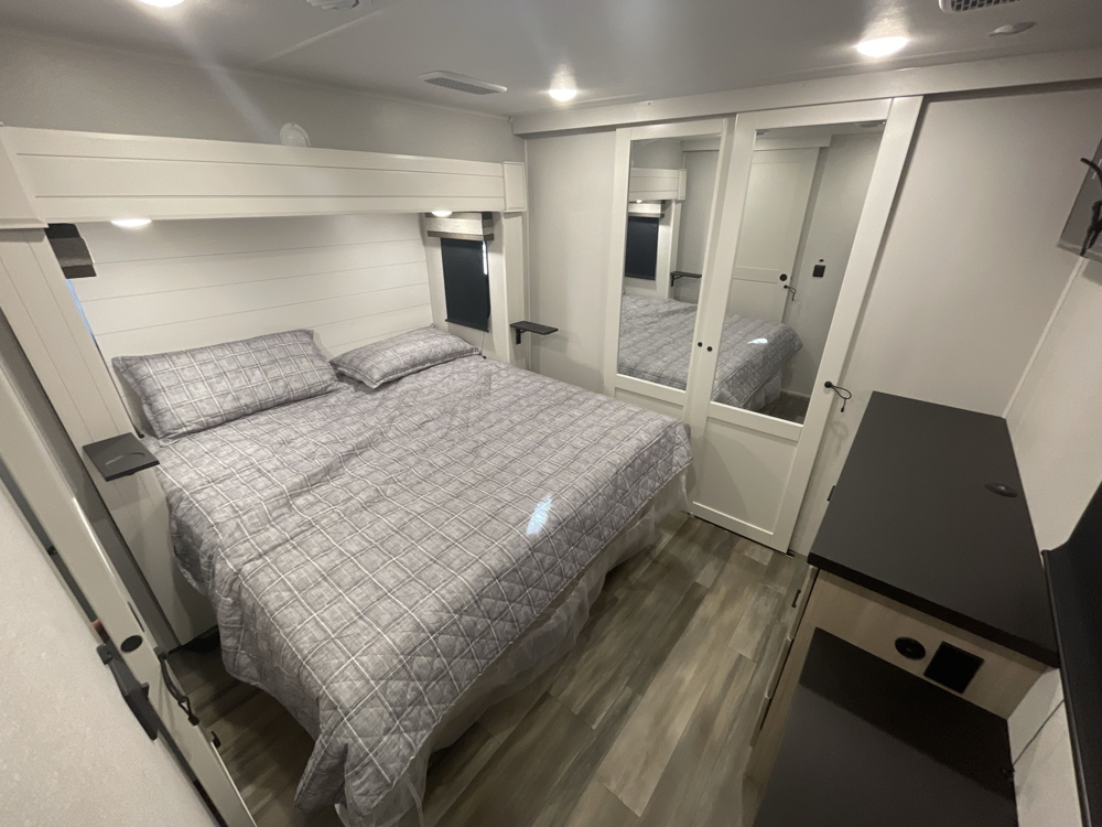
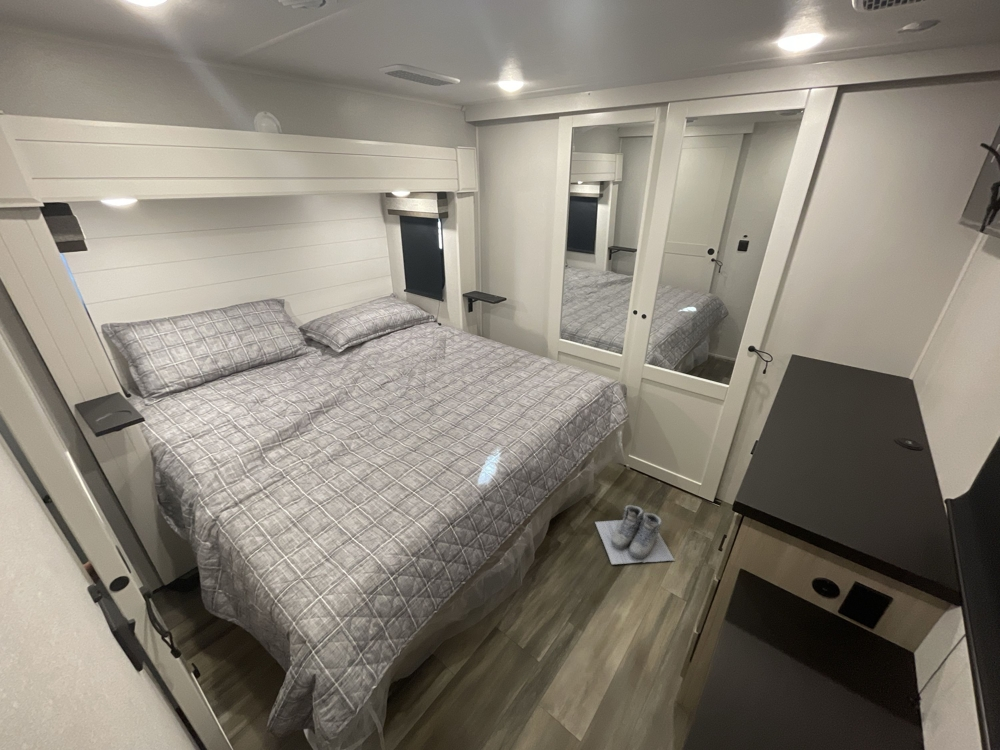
+ boots [594,504,676,565]
